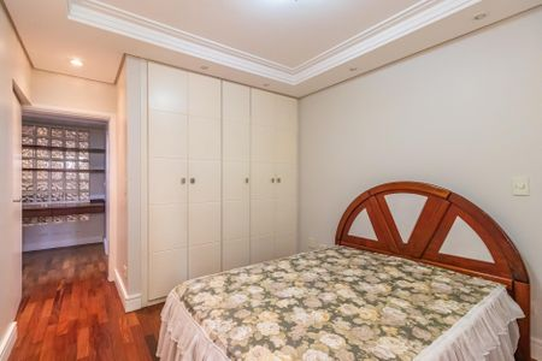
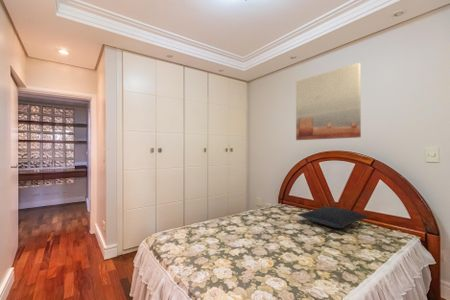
+ pillow [297,206,368,229]
+ wall art [295,62,362,141]
